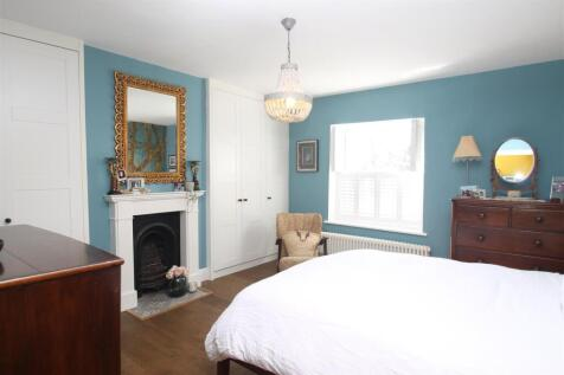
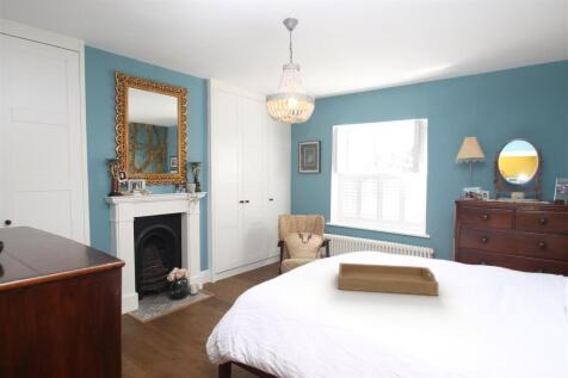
+ serving tray [338,262,439,297]
